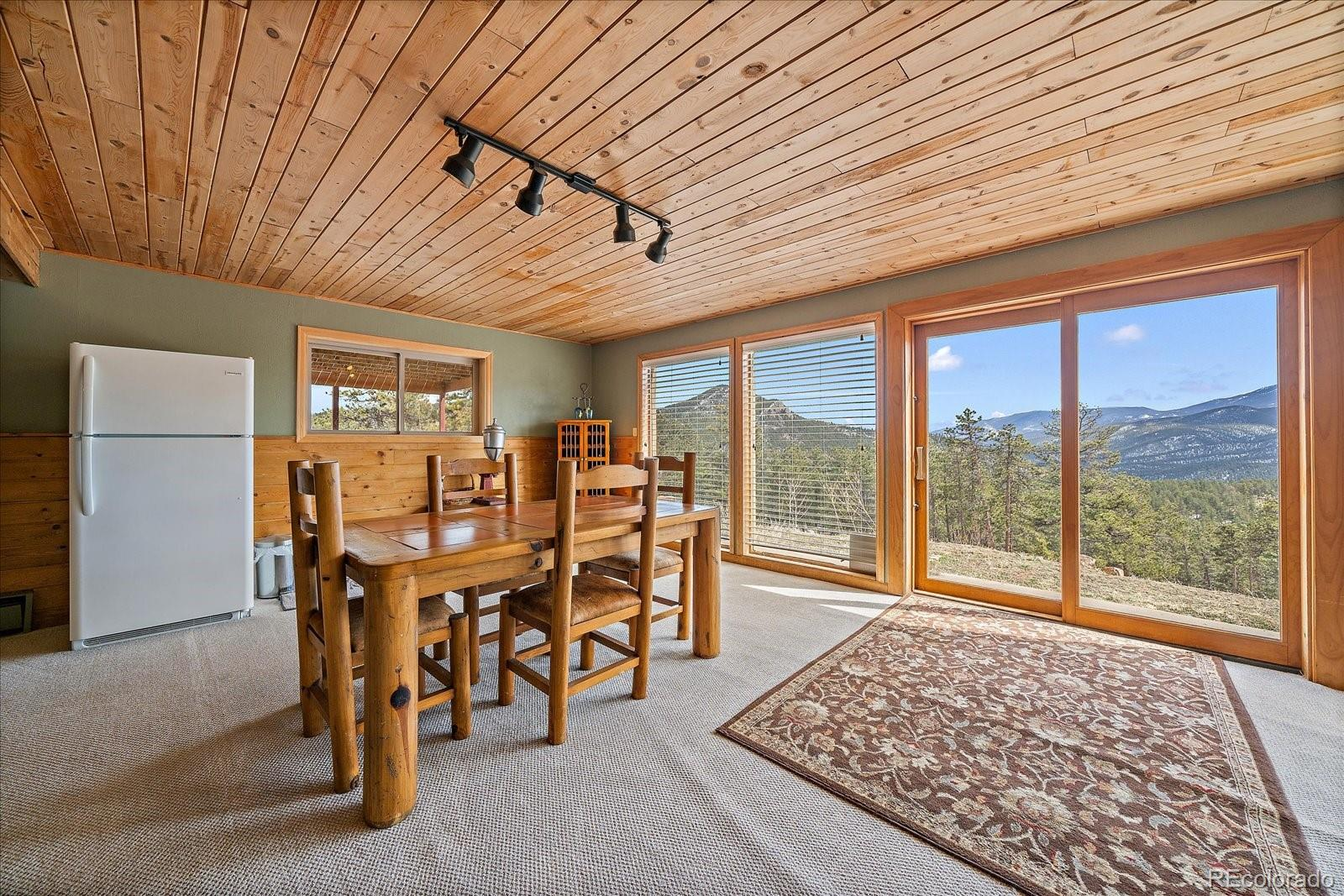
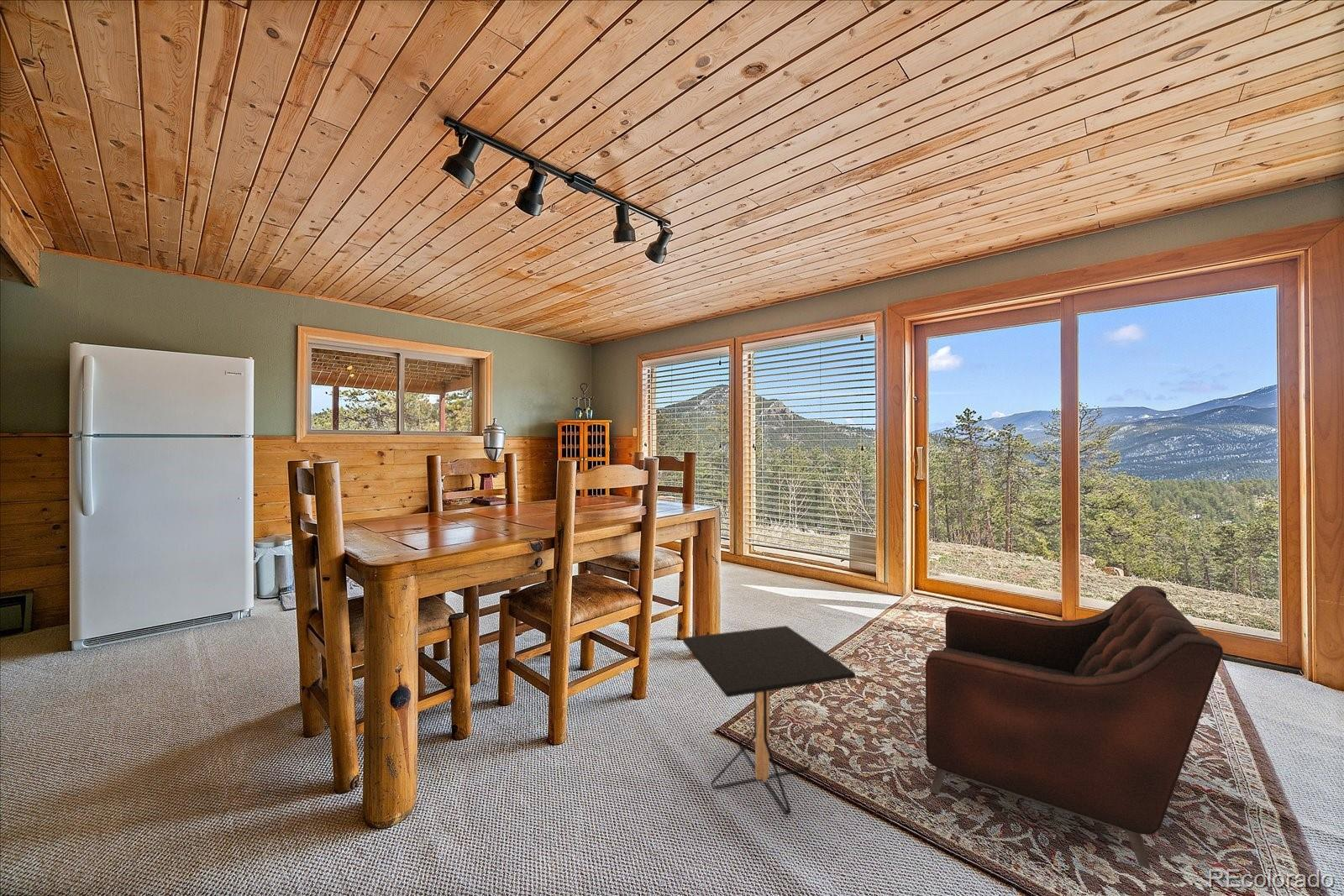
+ side table [682,625,856,815]
+ armchair [925,585,1224,870]
